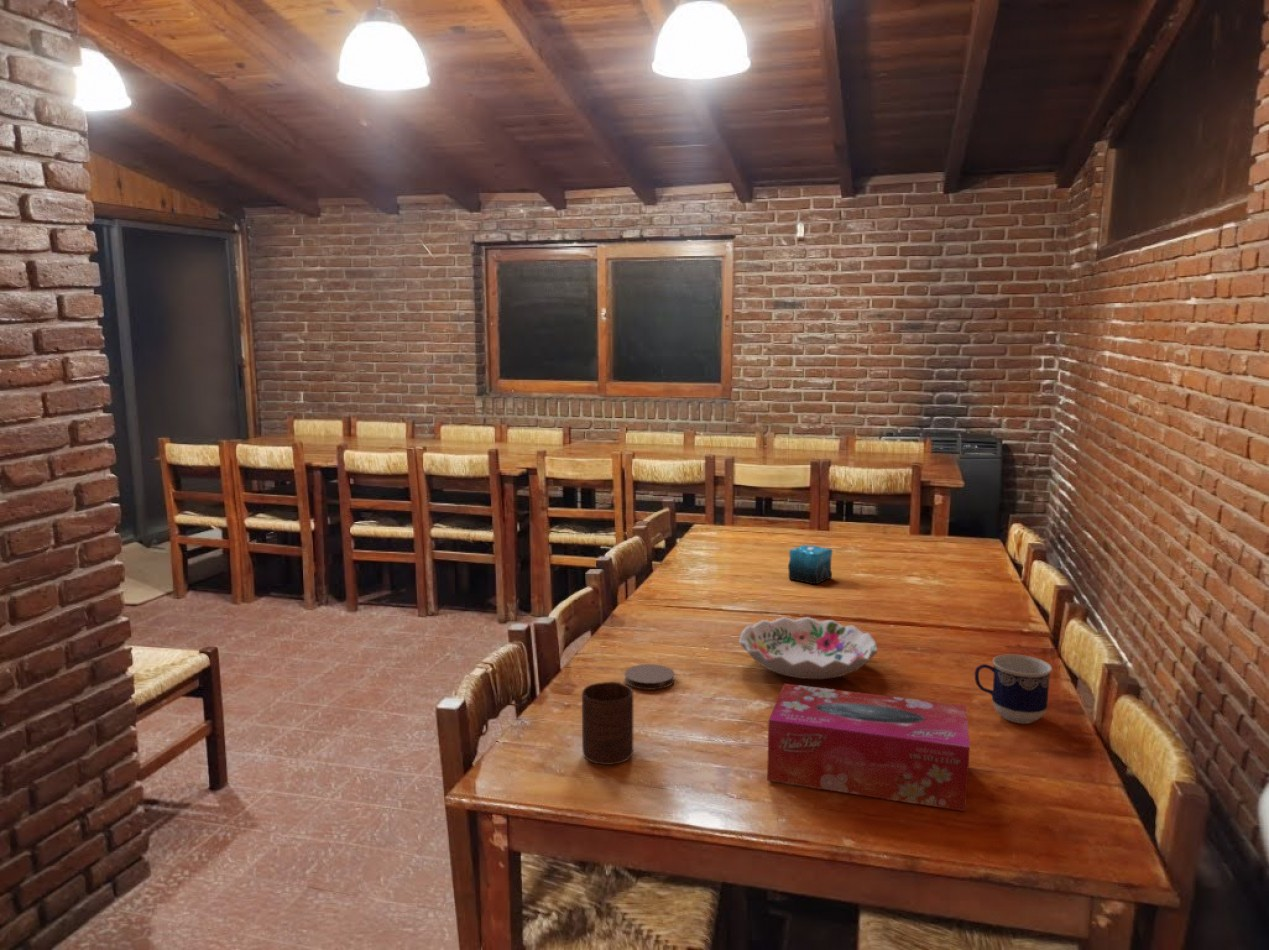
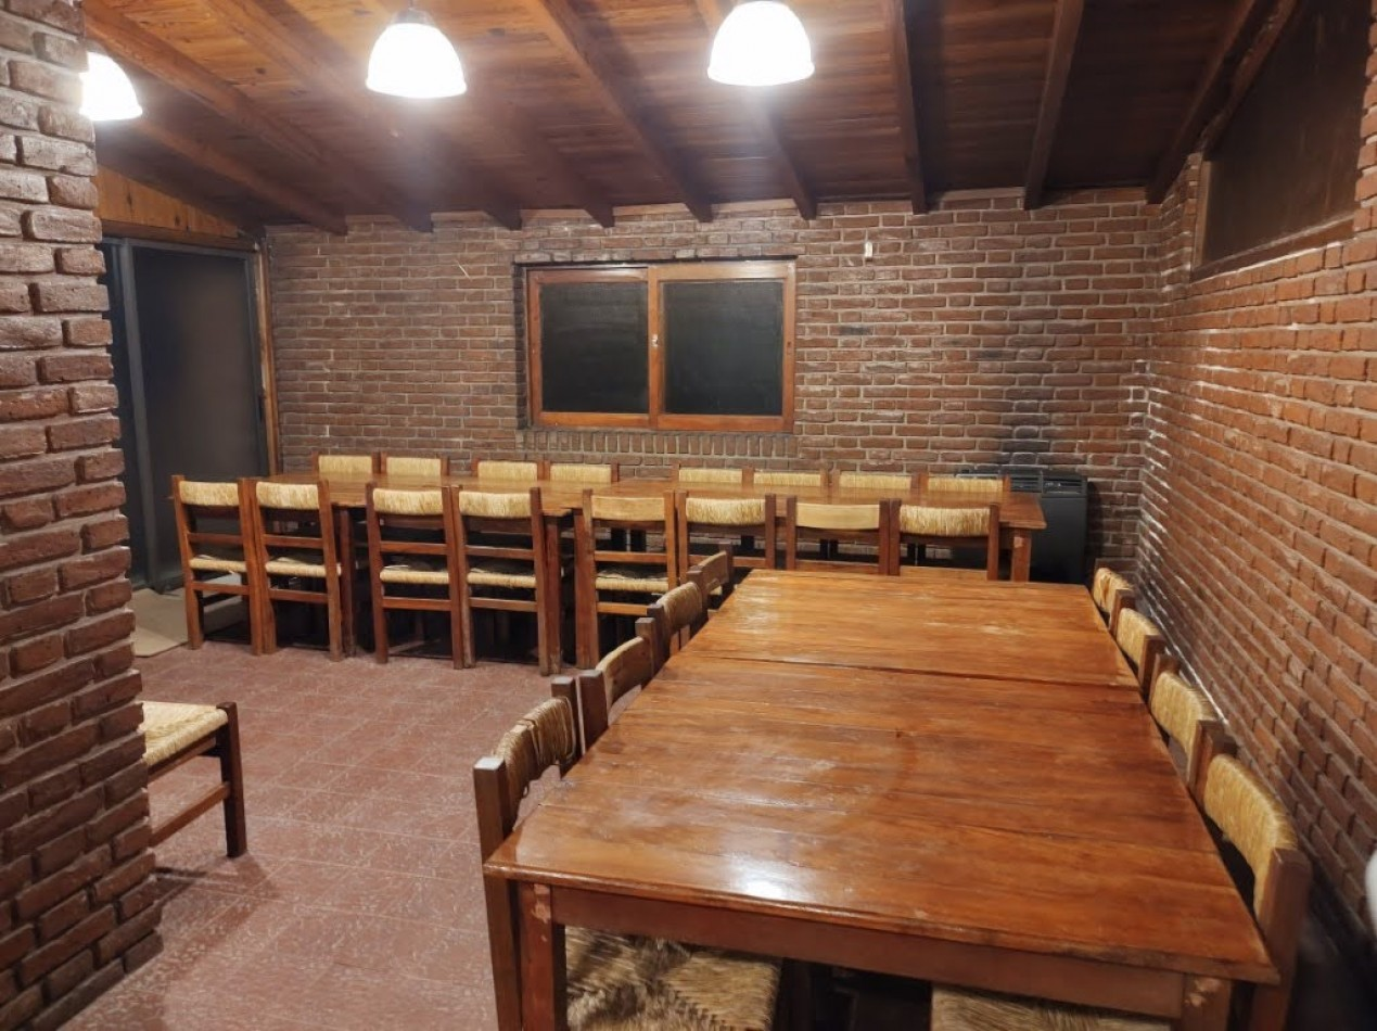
- candle [787,540,833,585]
- coaster [623,663,676,691]
- tissue box [766,683,971,812]
- cup [581,681,634,766]
- cup [974,653,1053,725]
- decorative bowl [738,616,879,680]
